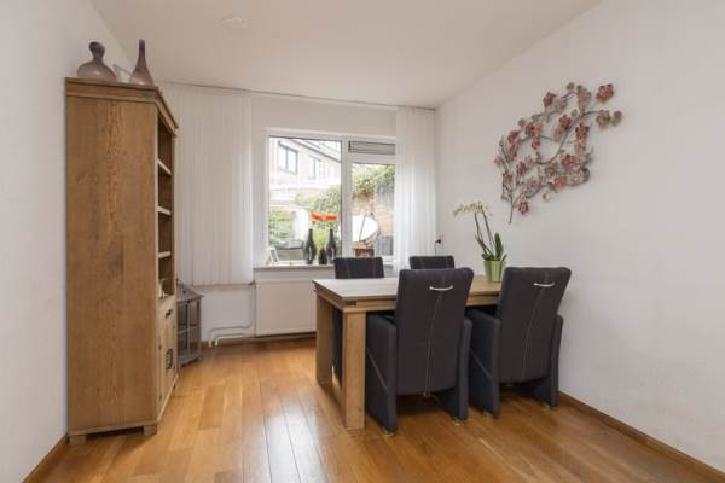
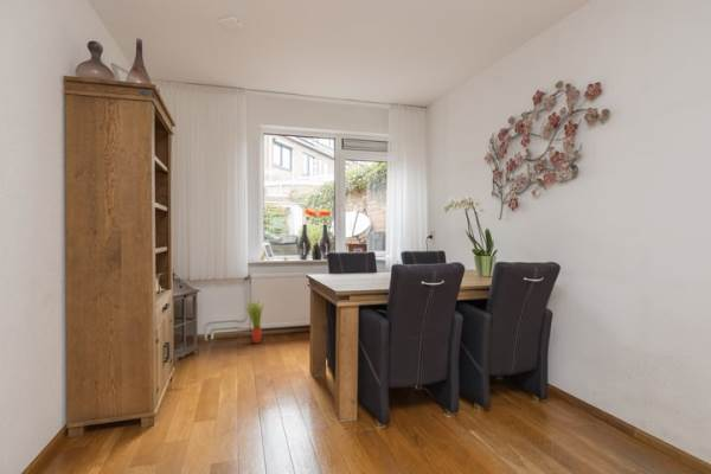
+ potted plant [244,297,265,344]
